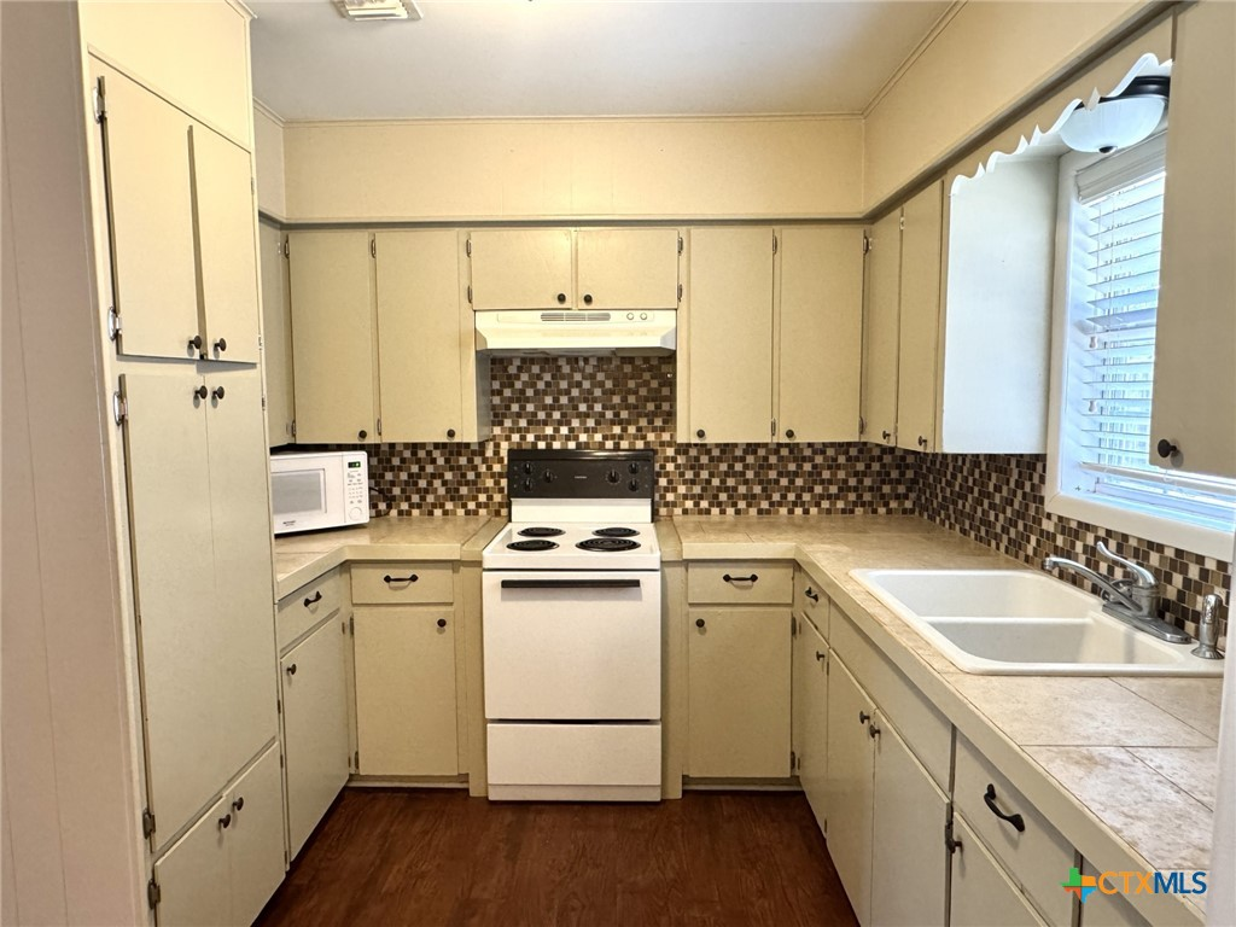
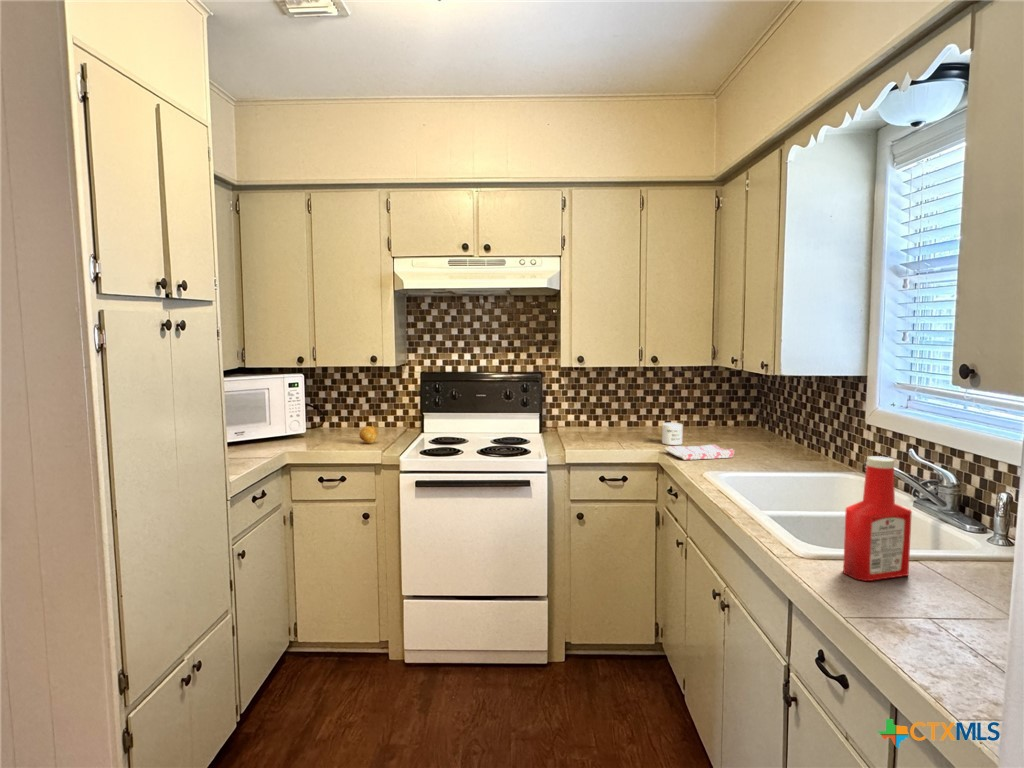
+ fruit [358,425,378,444]
+ soap bottle [842,455,913,582]
+ dish towel [664,443,735,461]
+ mug [661,422,683,446]
